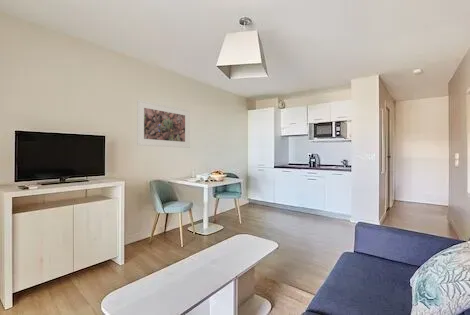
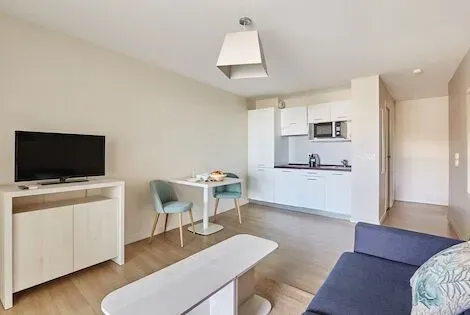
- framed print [136,99,191,149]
